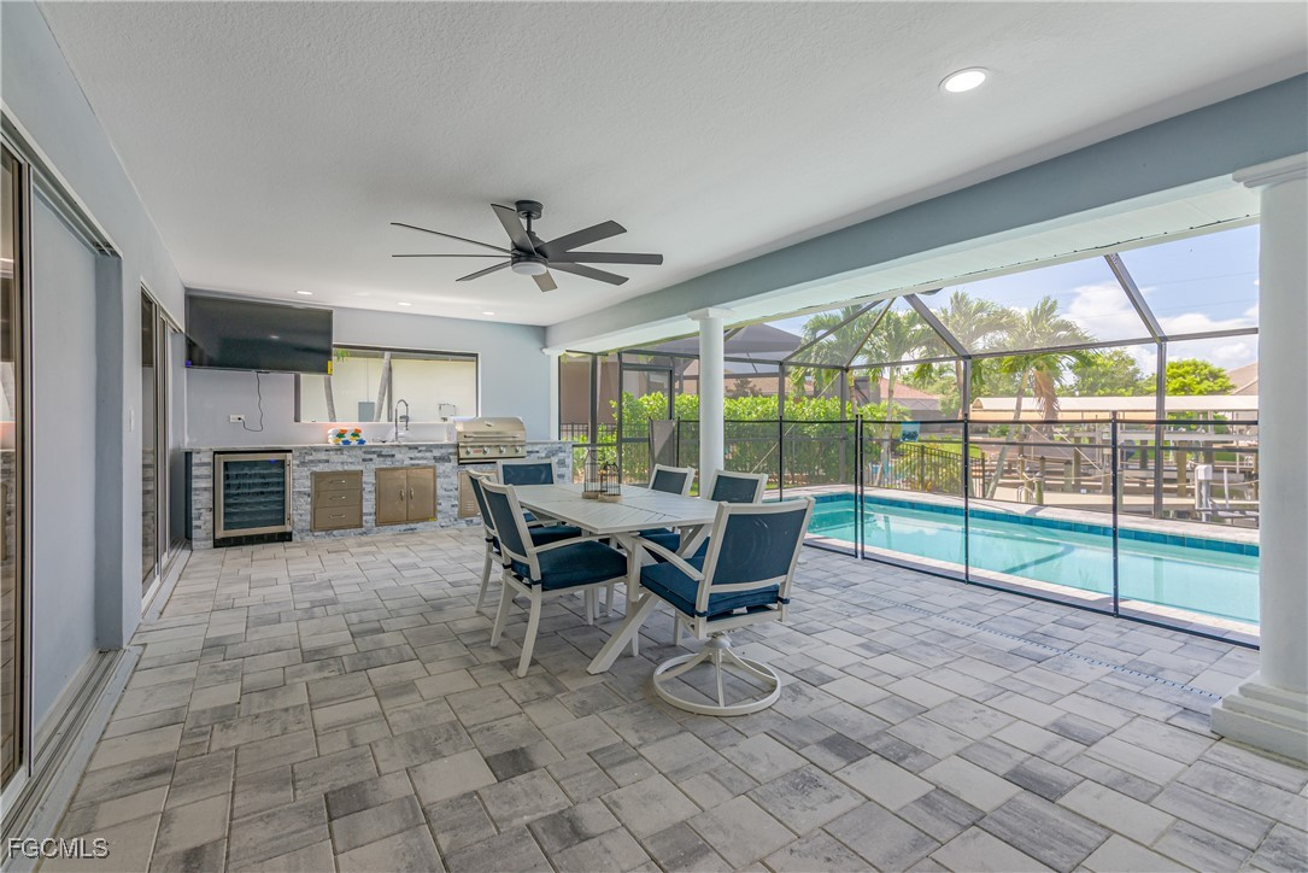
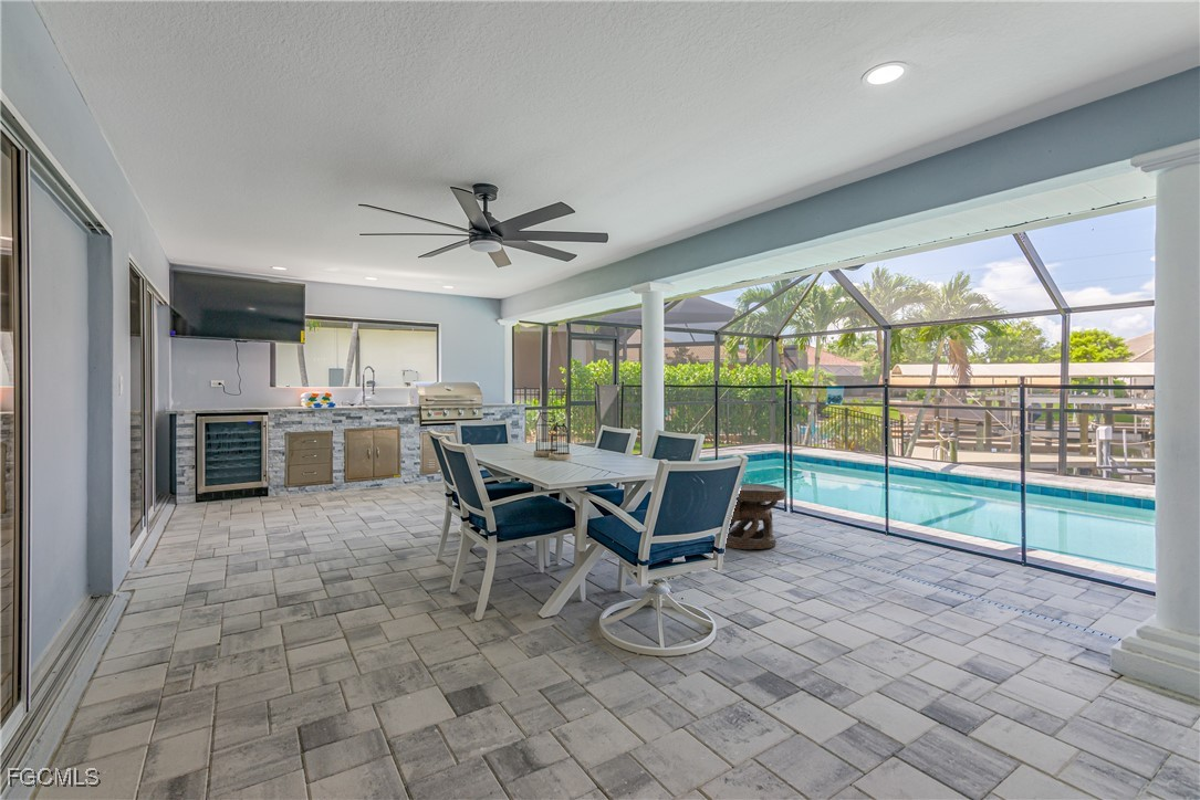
+ carved stool [724,483,787,550]
